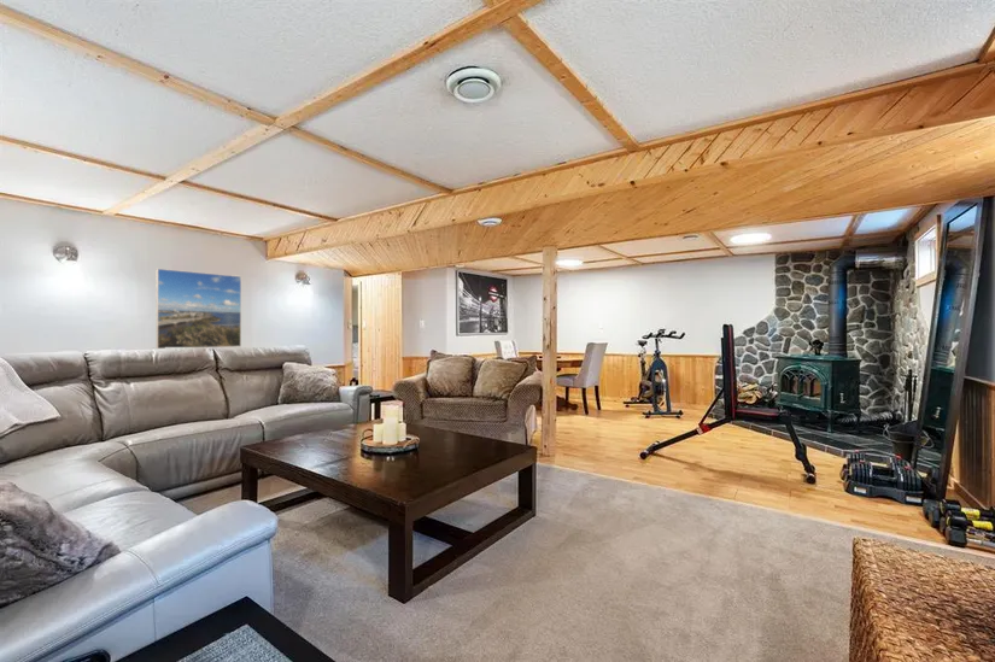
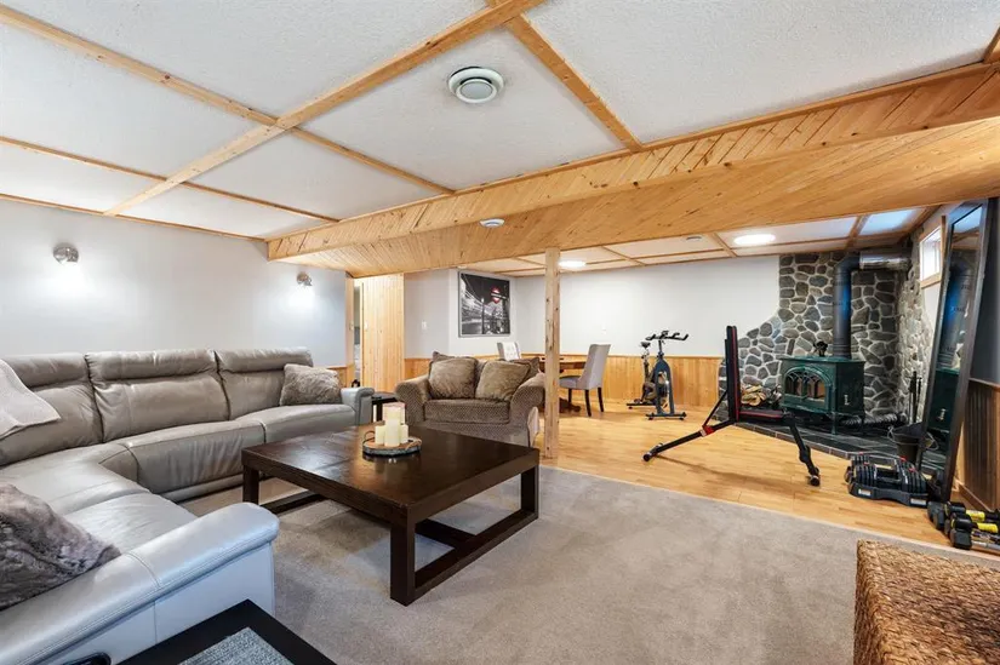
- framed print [154,268,242,350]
